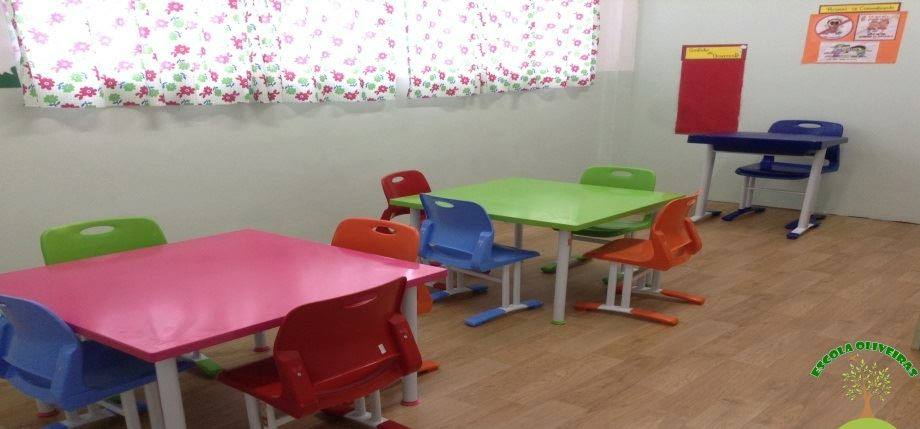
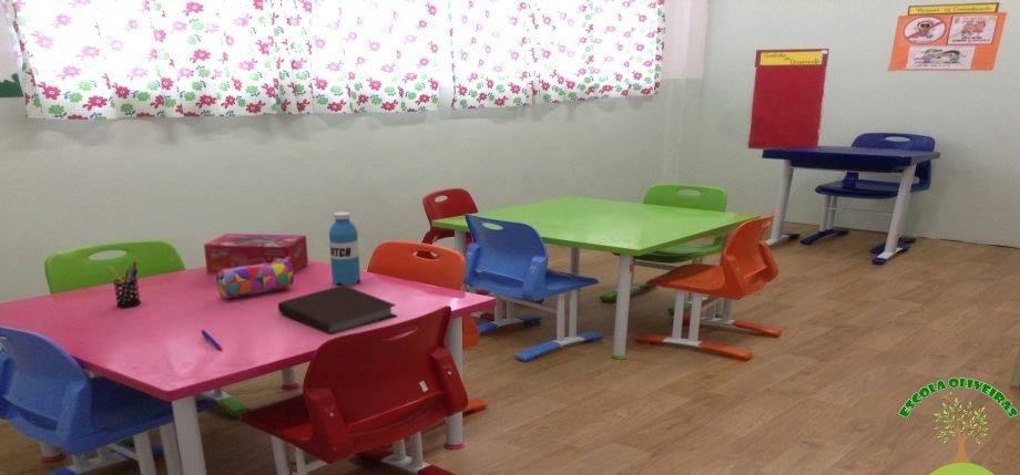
+ pencil case [215,257,295,301]
+ tissue box [203,233,309,275]
+ pen holder [108,260,142,309]
+ water bottle [328,210,361,287]
+ pen [200,329,224,352]
+ notebook [277,283,398,335]
